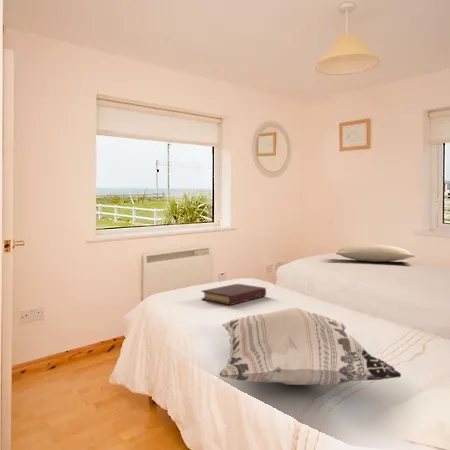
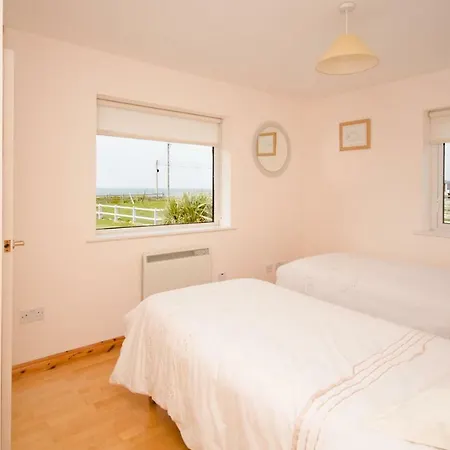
- pillow [335,244,416,263]
- decorative pillow [219,307,402,387]
- book [201,283,267,306]
